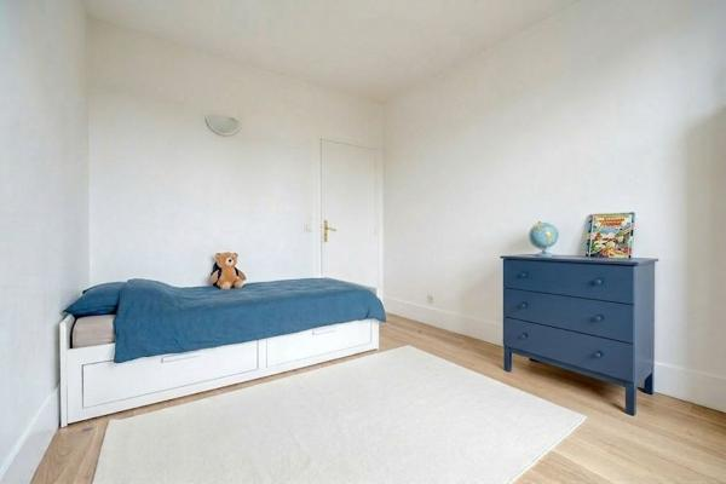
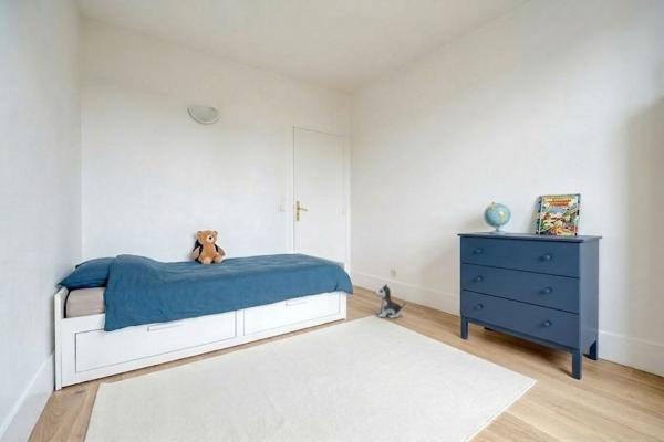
+ plush toy [374,283,406,319]
